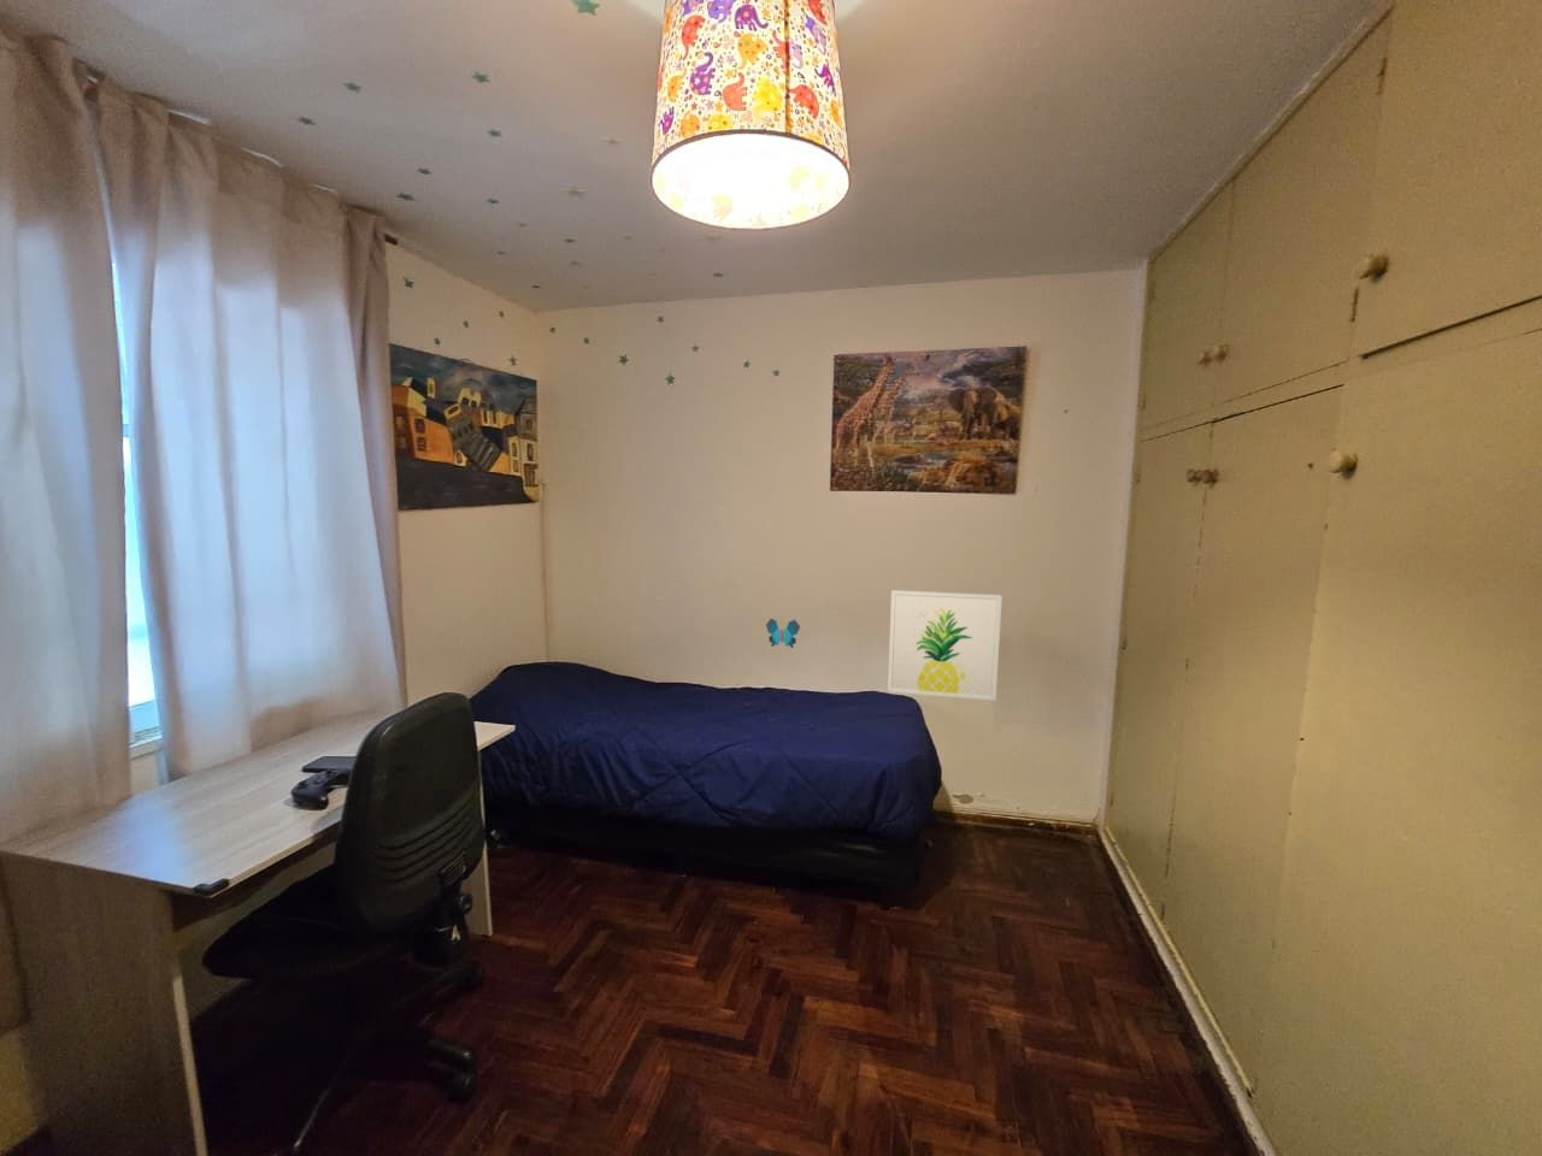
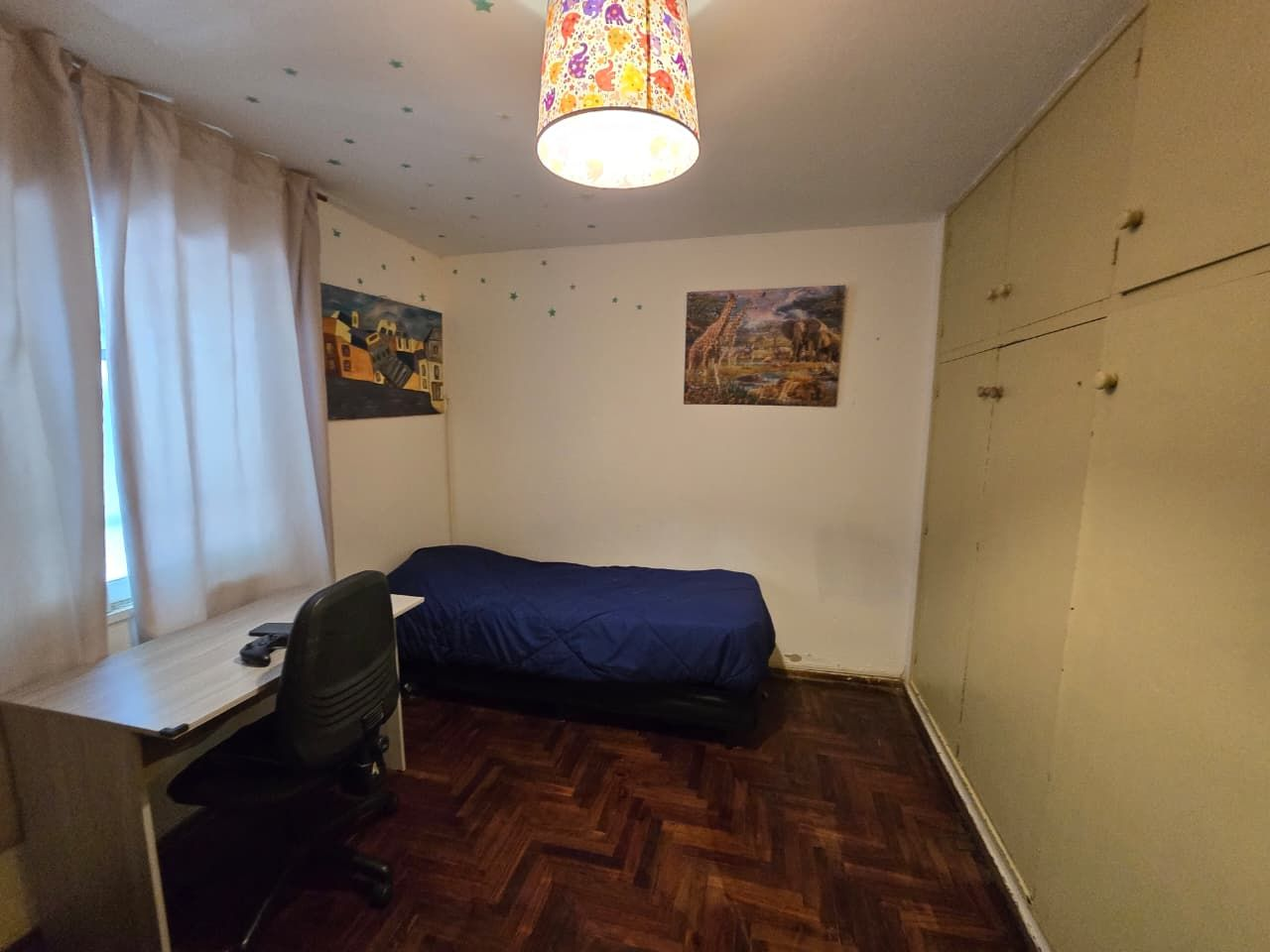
- wall art [886,589,1003,702]
- decorative butterfly [765,618,801,650]
